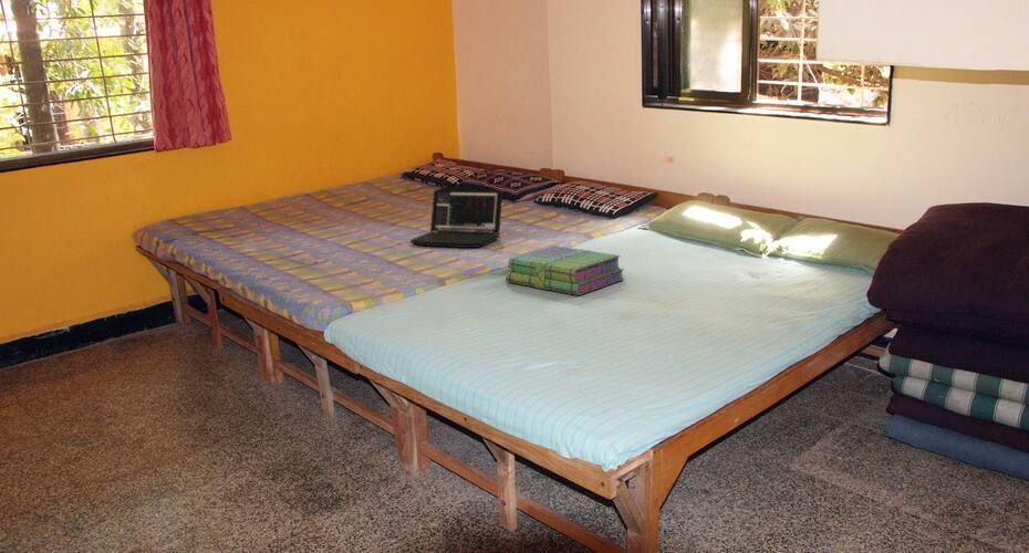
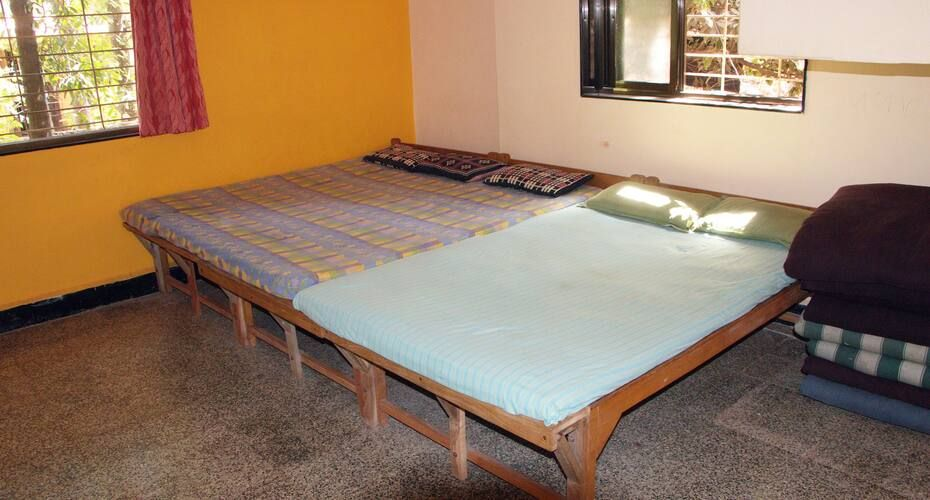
- stack of books [505,244,626,296]
- laptop [409,185,503,249]
